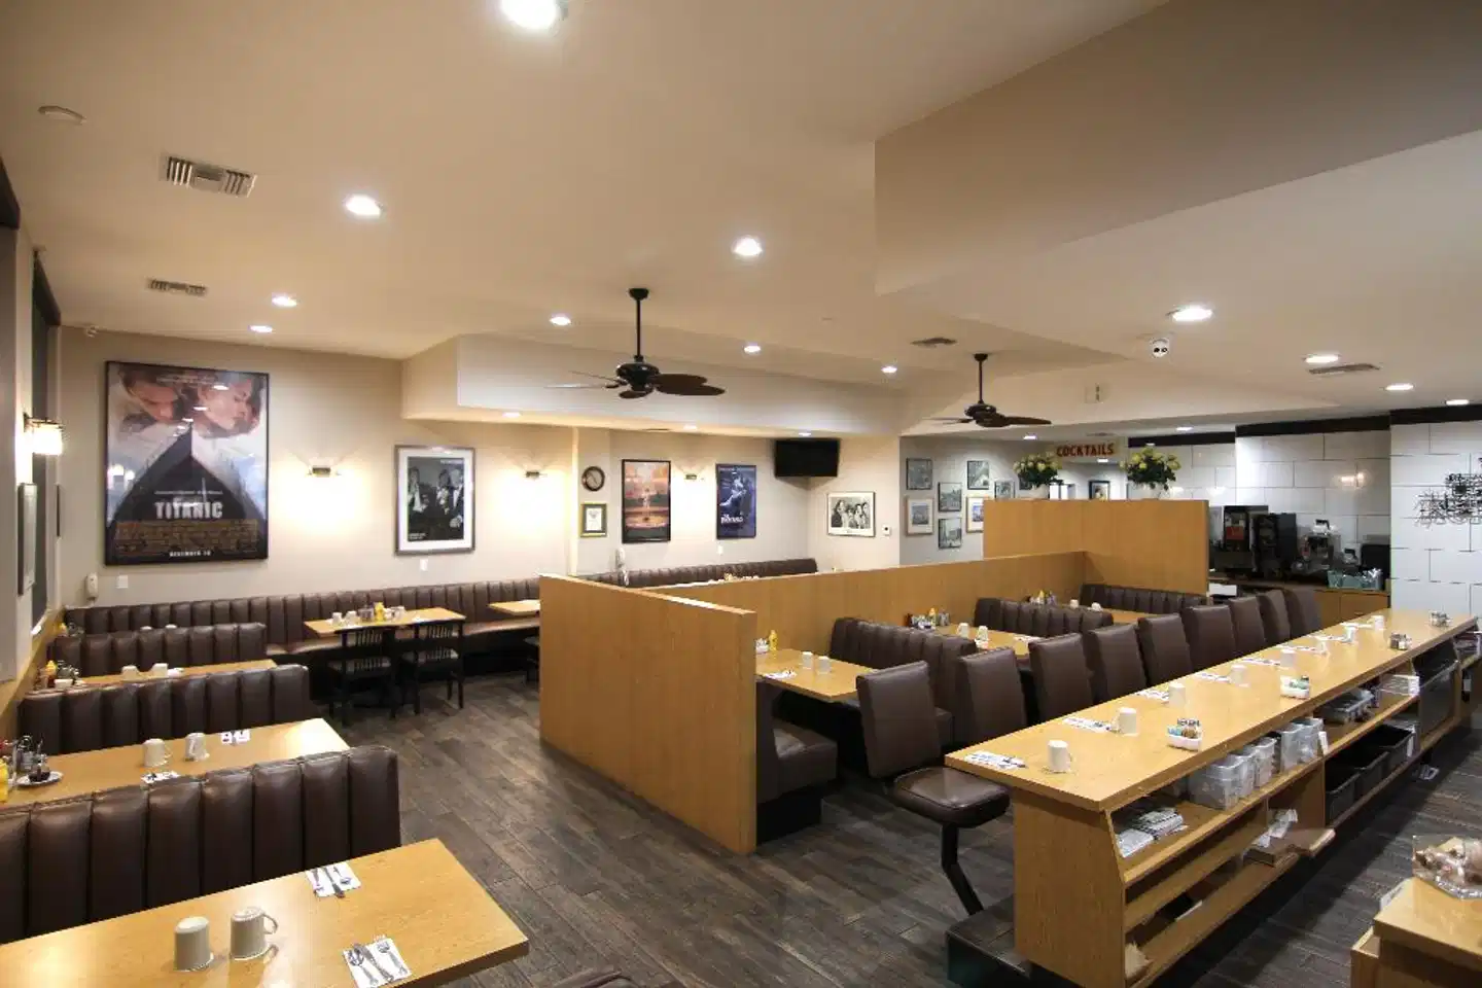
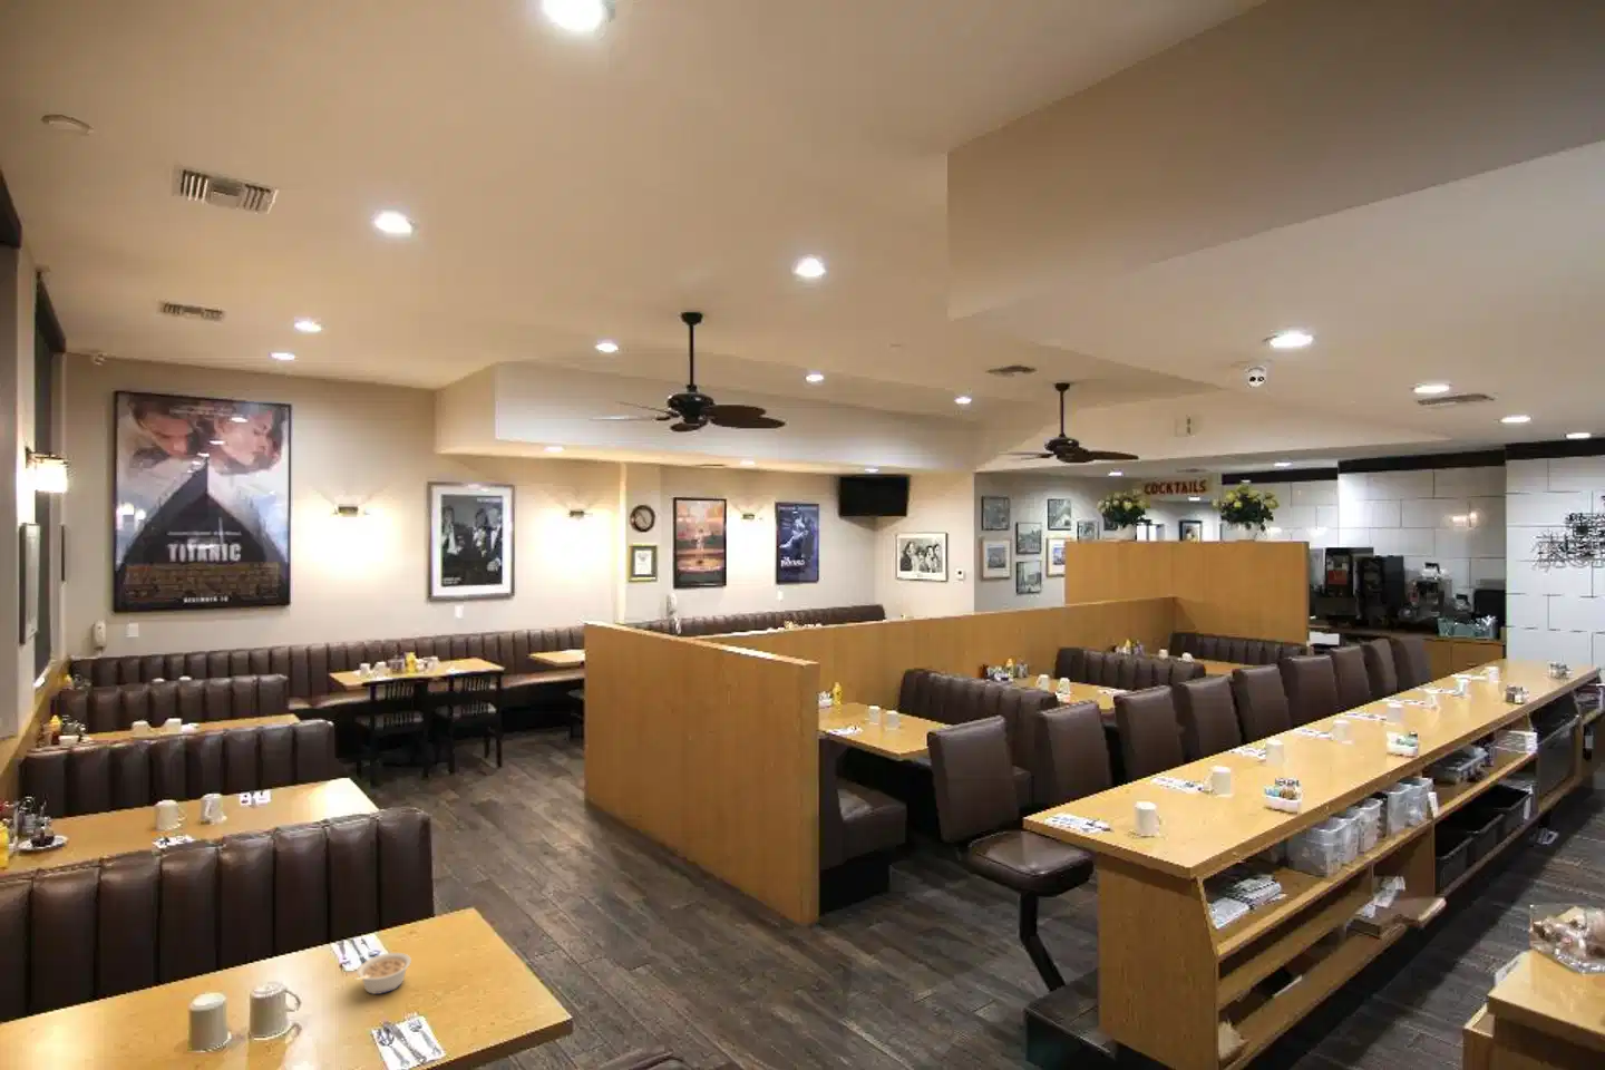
+ legume [352,952,412,995]
